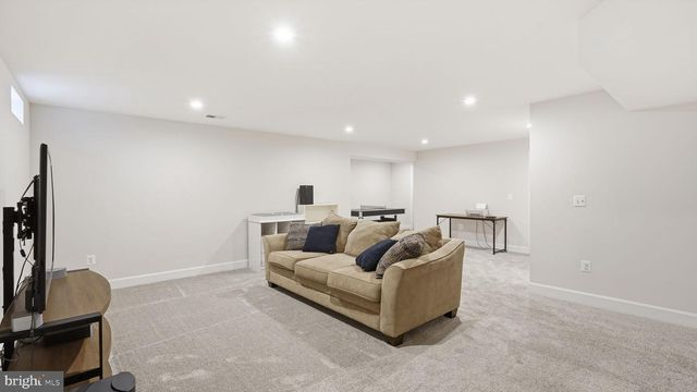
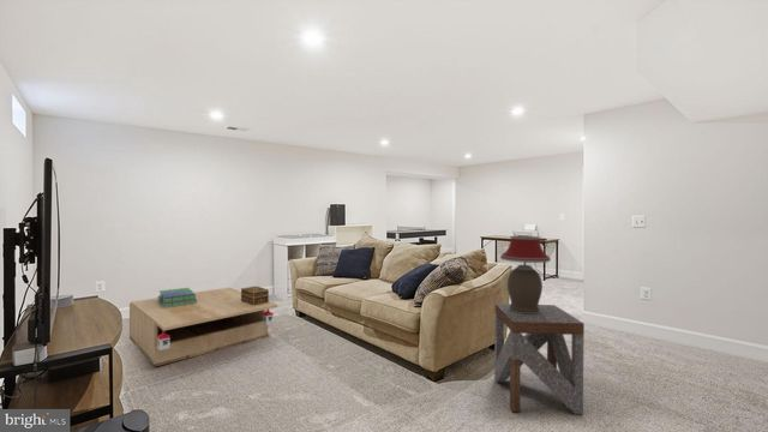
+ stack of books [156,287,197,308]
+ decorative box [240,286,270,306]
+ side table [493,302,586,415]
+ coffee table [128,287,278,368]
+ table lamp [499,235,552,313]
